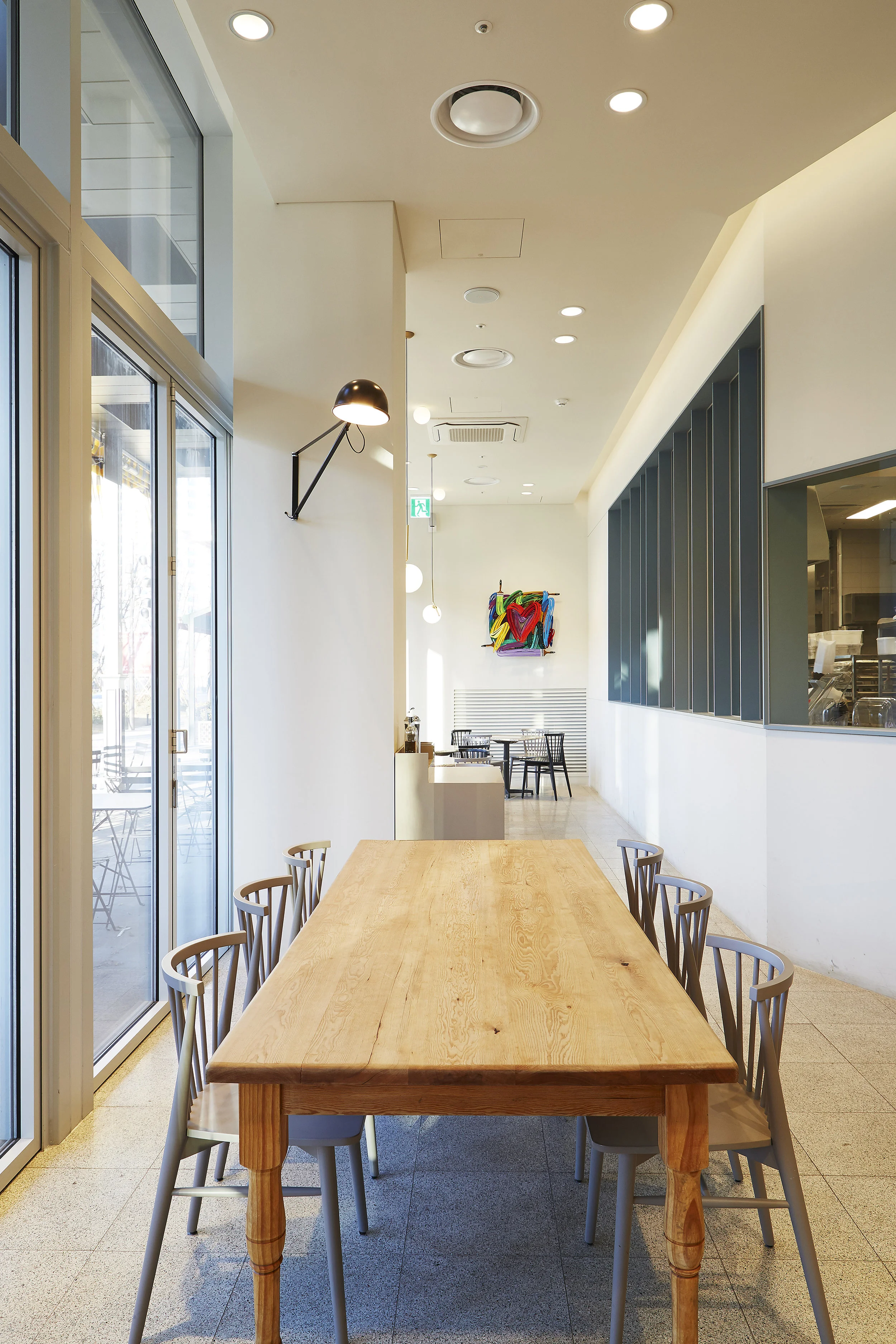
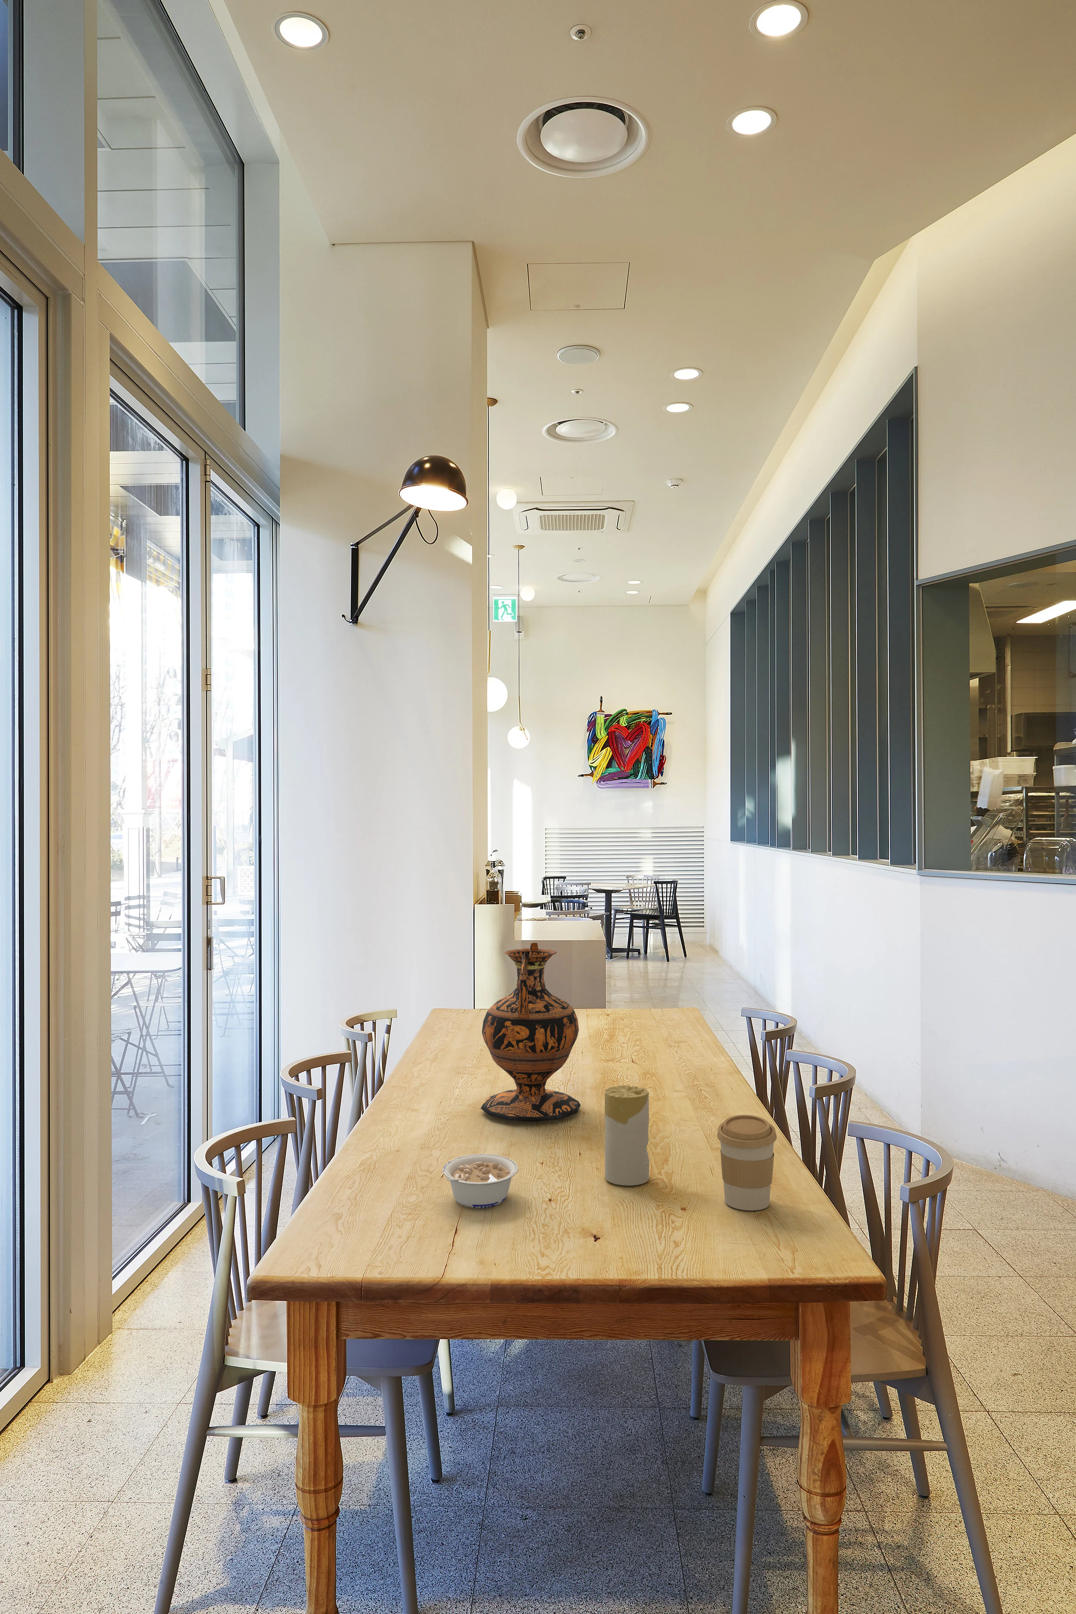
+ candle [604,1086,650,1186]
+ legume [442,1154,519,1208]
+ vase [480,943,581,1123]
+ coffee cup [717,1114,777,1212]
